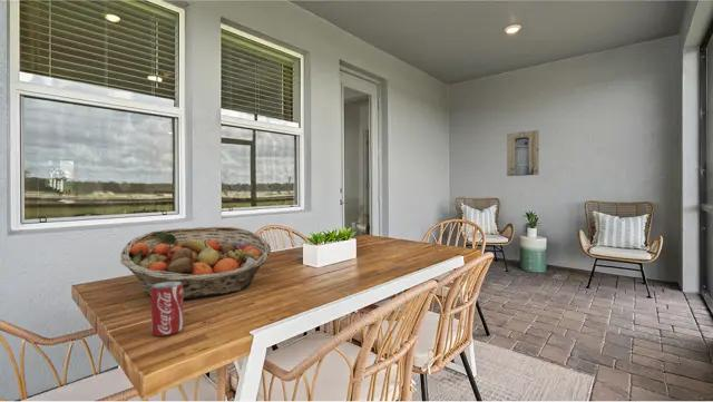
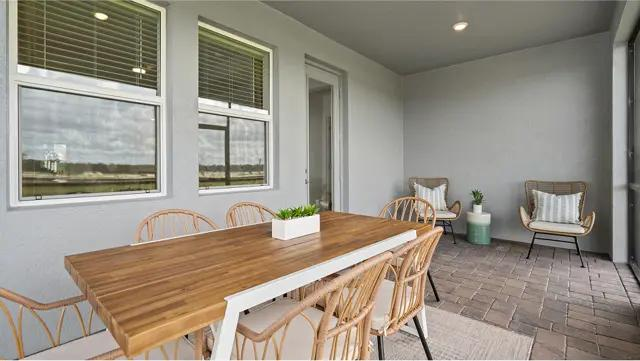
- fruit basket [119,226,272,301]
- wall art [506,129,540,177]
- beverage can [150,282,184,337]
